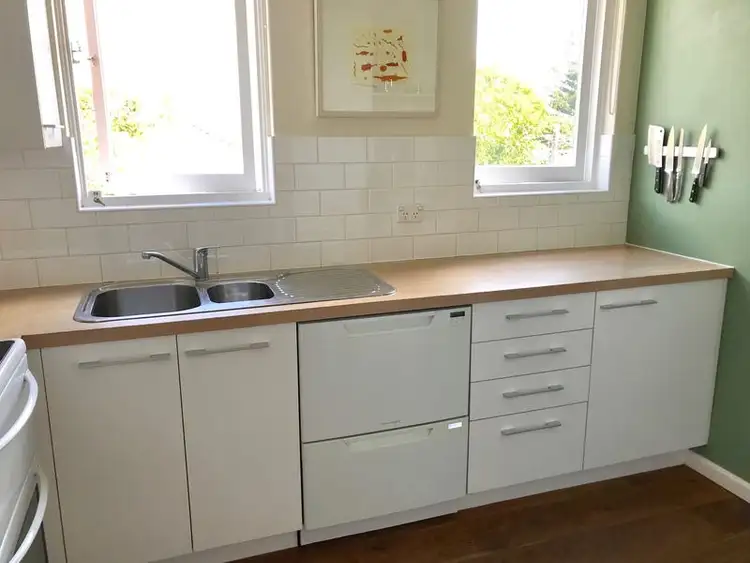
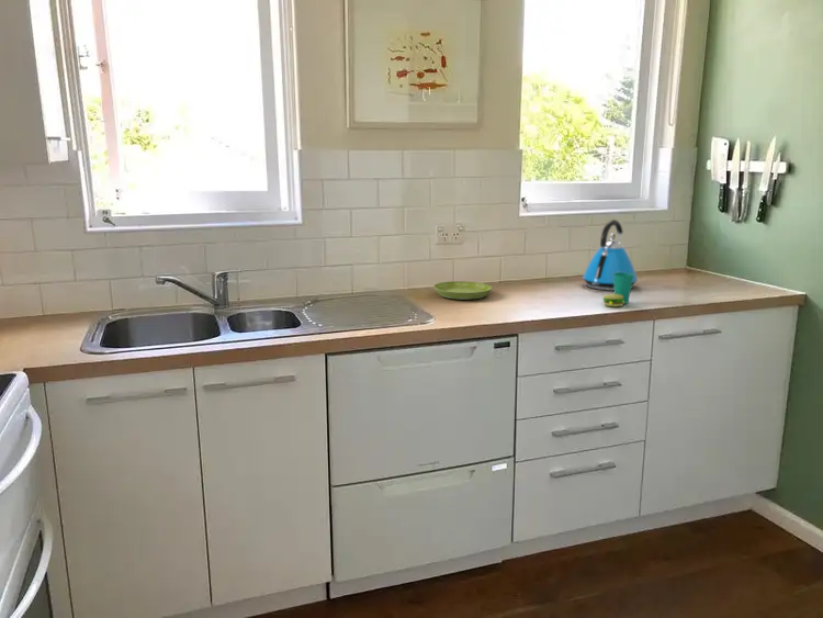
+ saucer [432,280,493,301]
+ kettle [582,218,639,292]
+ cup [601,272,634,307]
